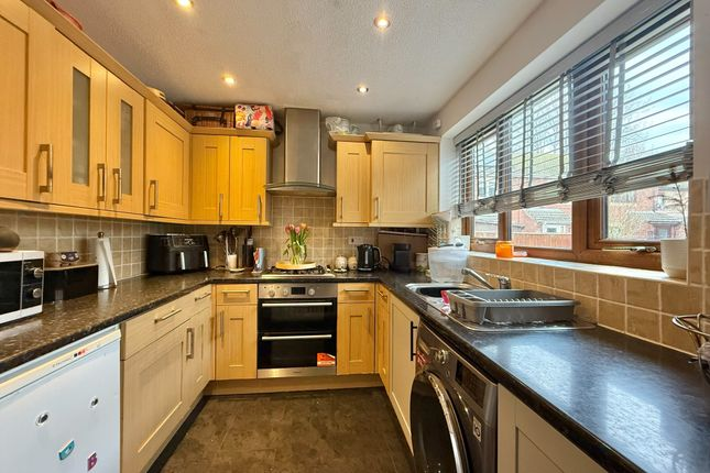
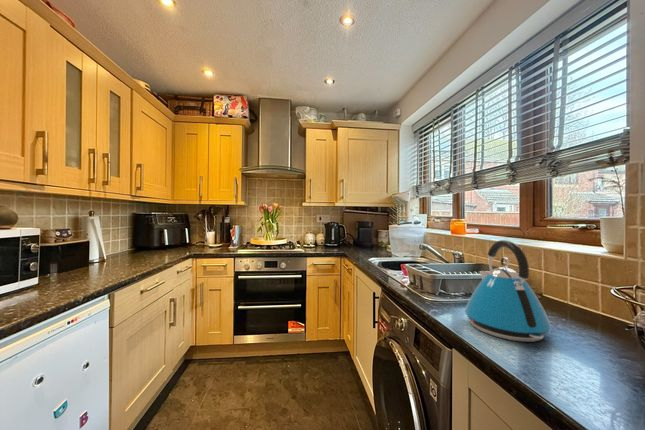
+ kettle [464,239,552,343]
